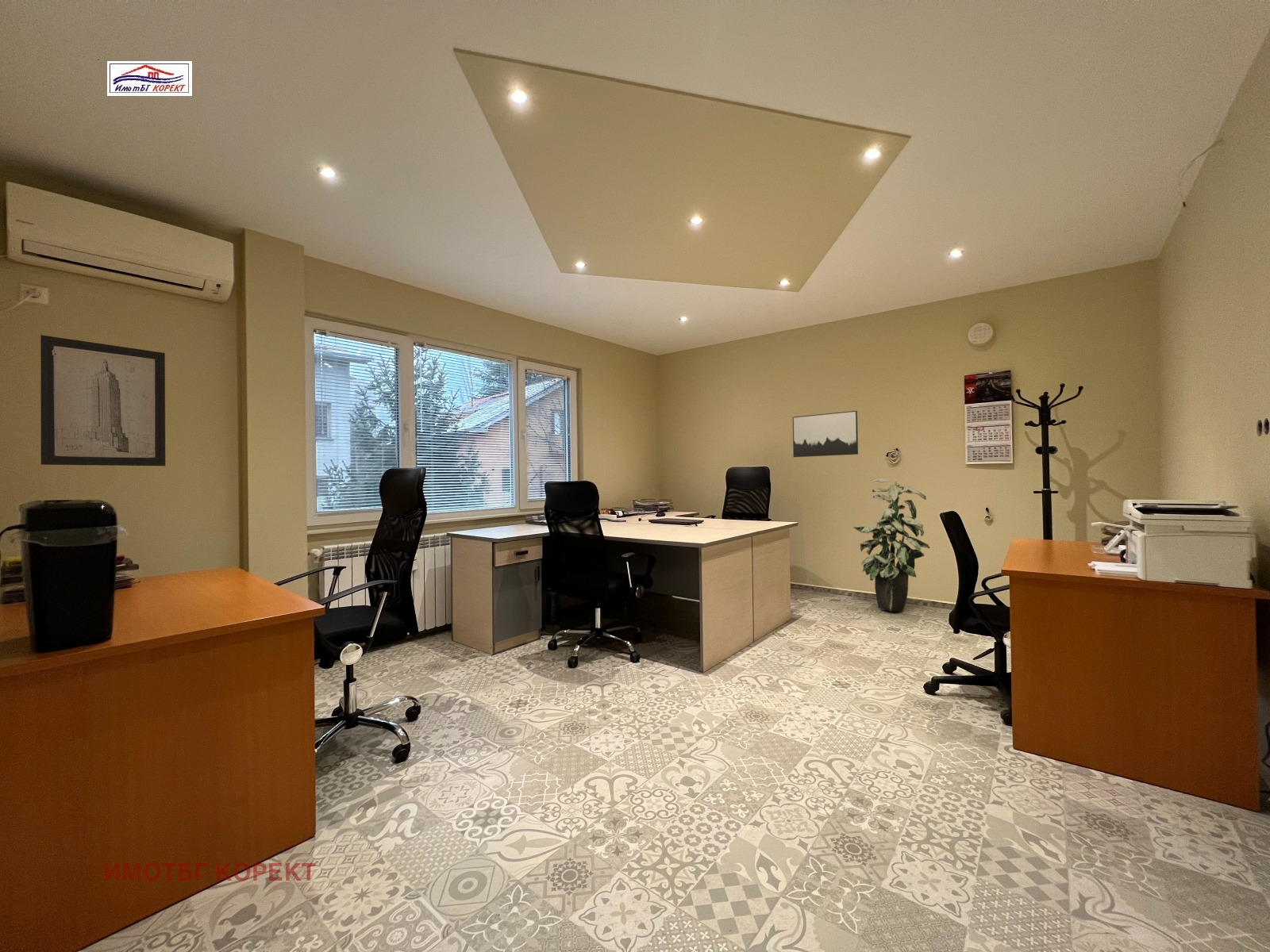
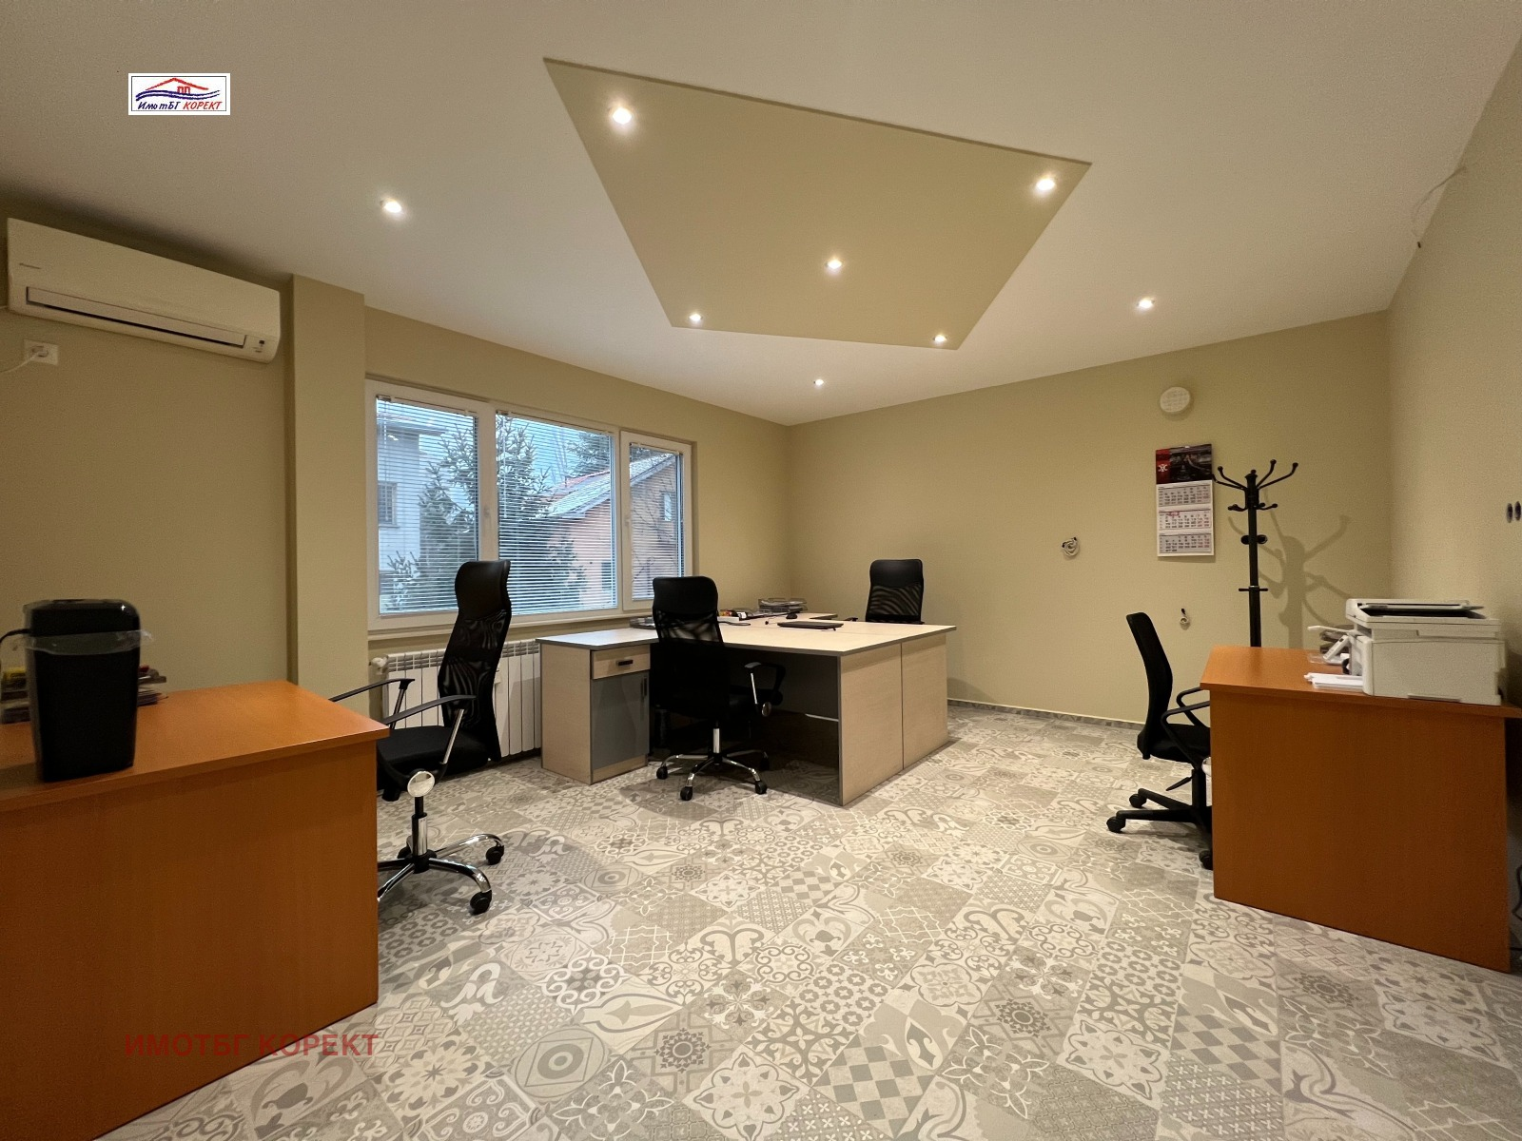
- wall art [40,334,166,466]
- indoor plant [852,478,930,612]
- wall art [792,410,859,458]
